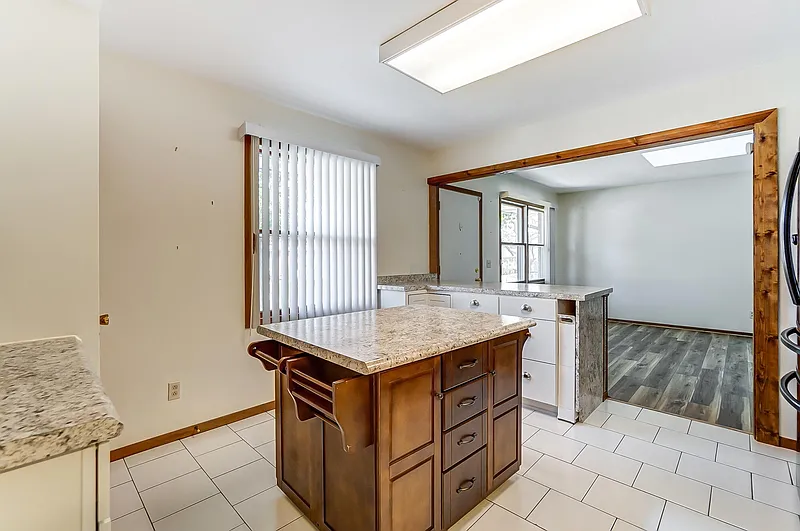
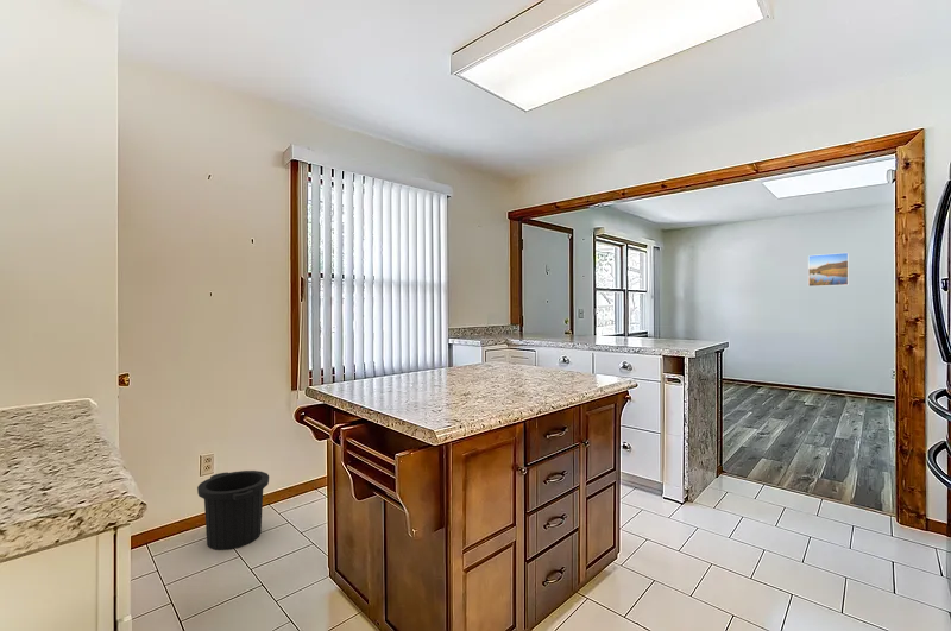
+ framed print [807,252,850,288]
+ trash can [196,469,270,551]
